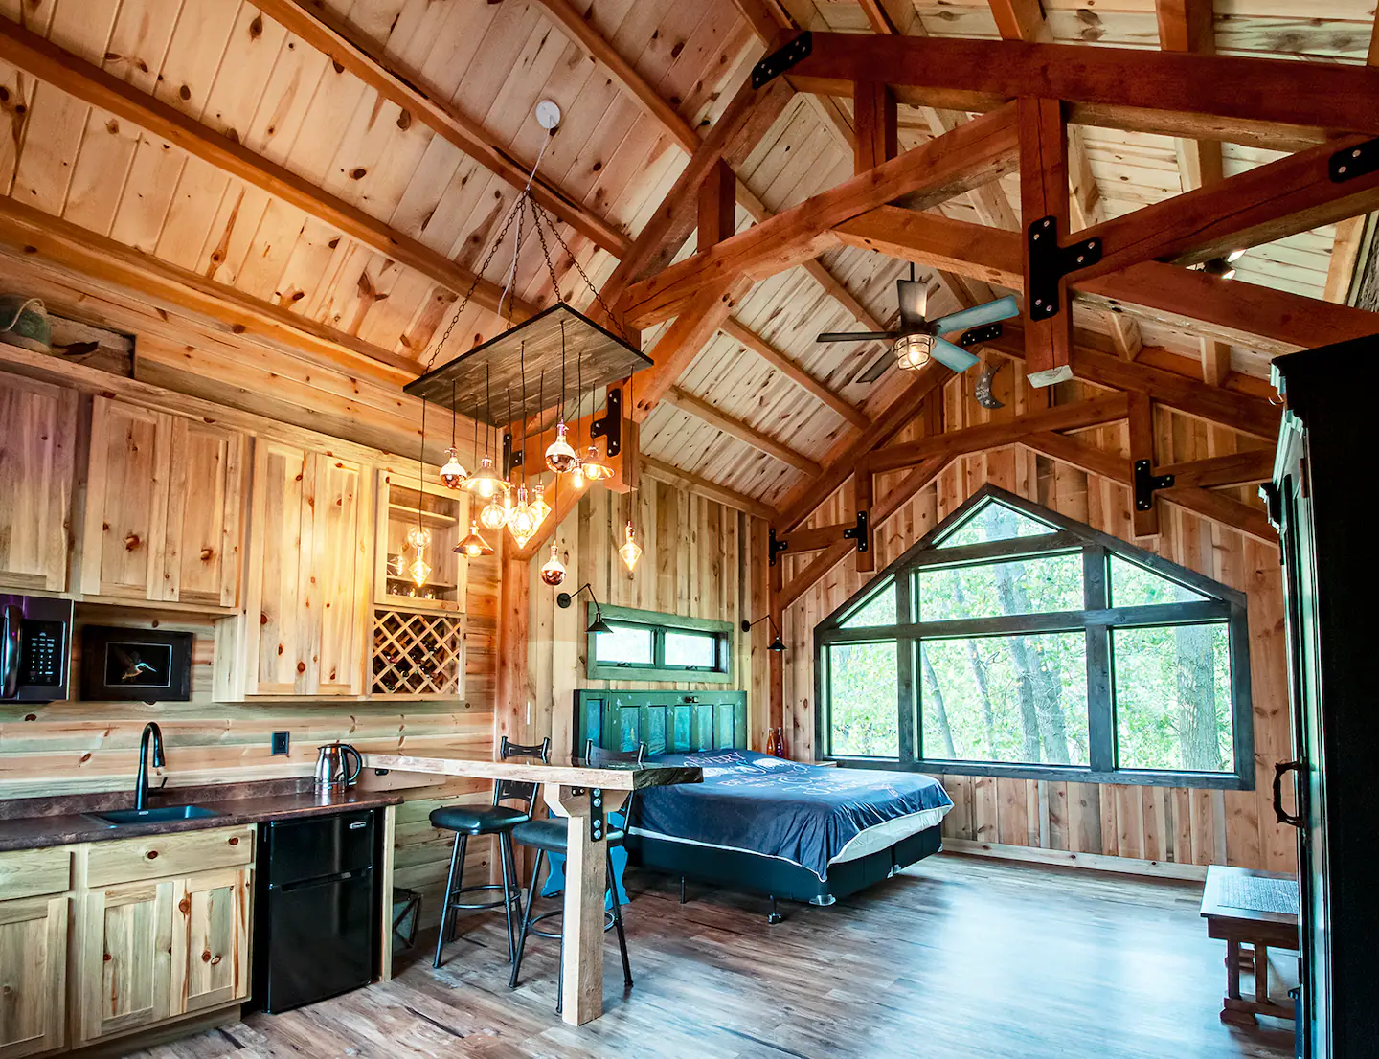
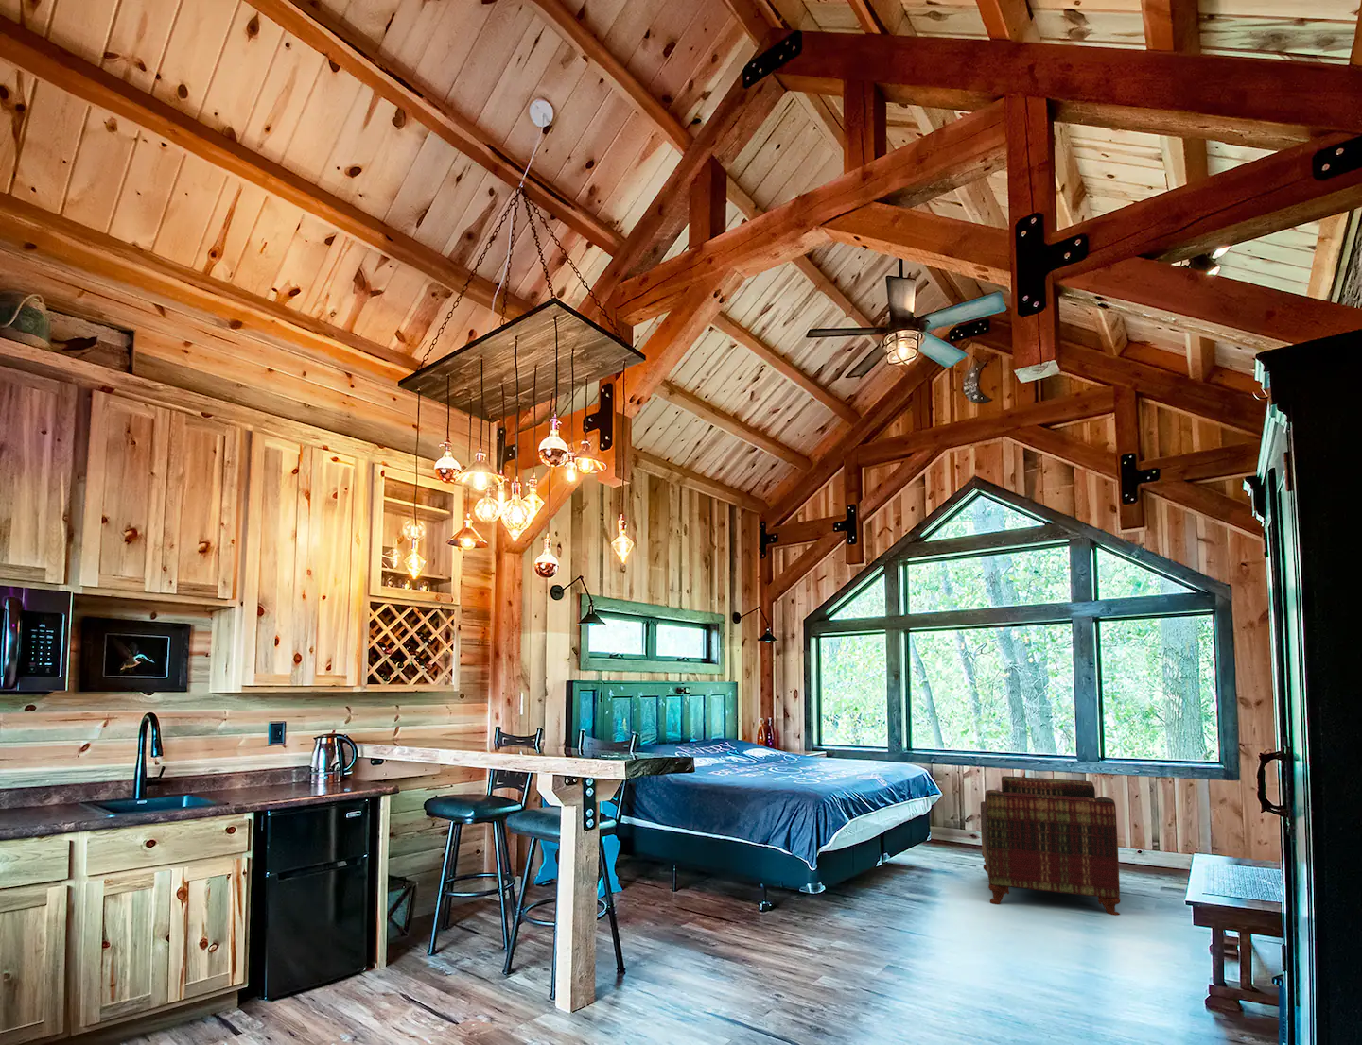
+ armchair [980,775,1121,917]
